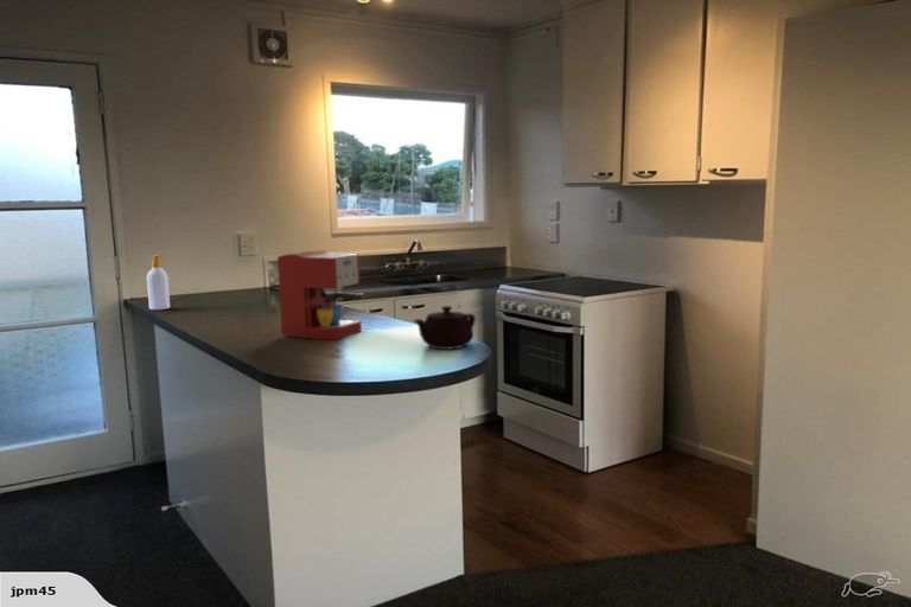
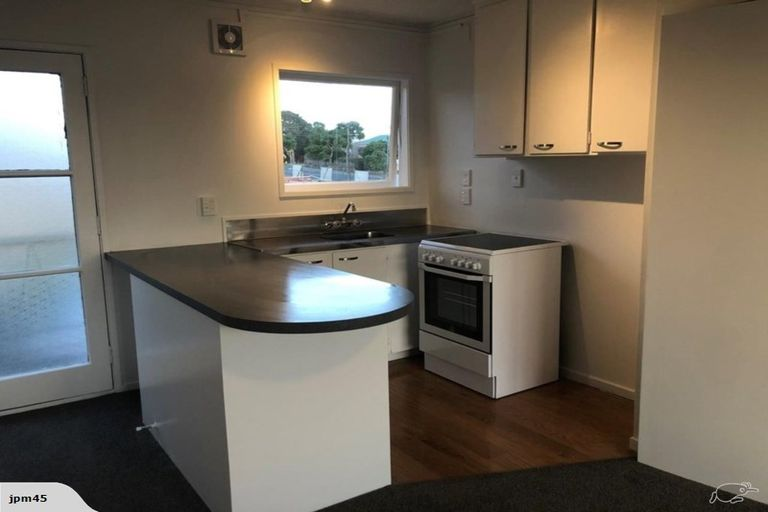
- teapot [413,305,477,351]
- soap bottle [146,254,171,311]
- coffee maker [276,249,367,340]
